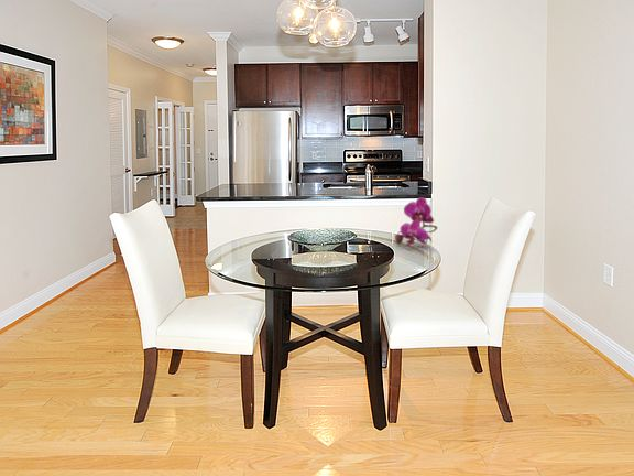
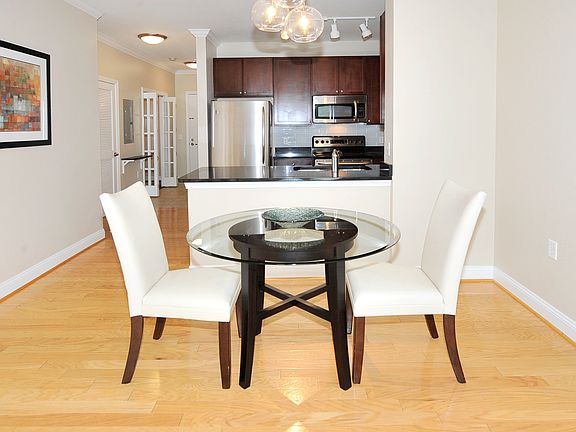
- flower [394,196,438,248]
